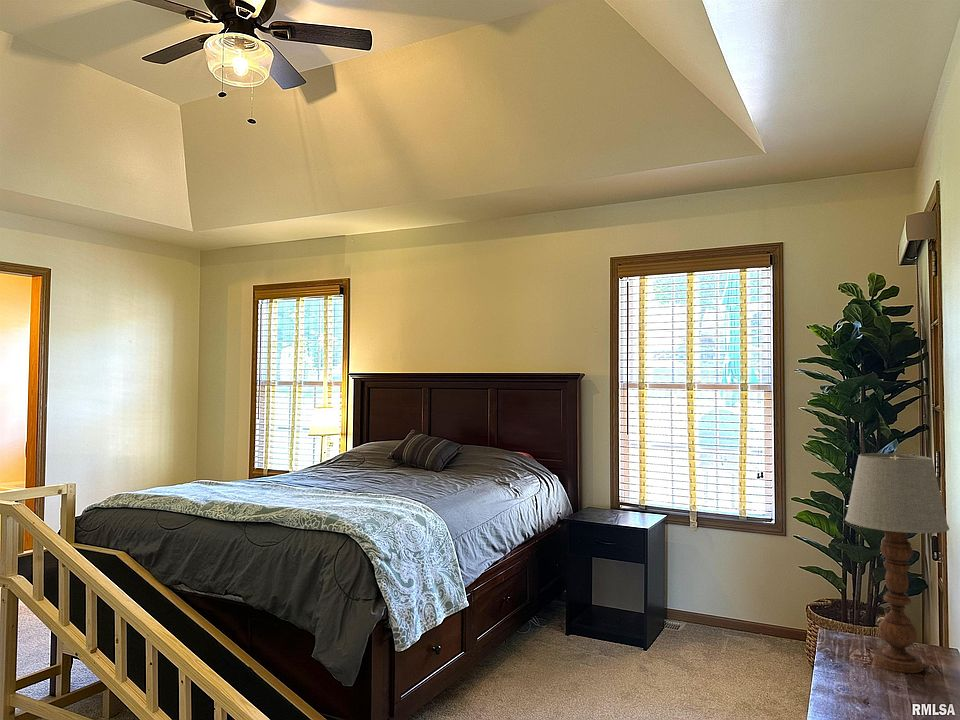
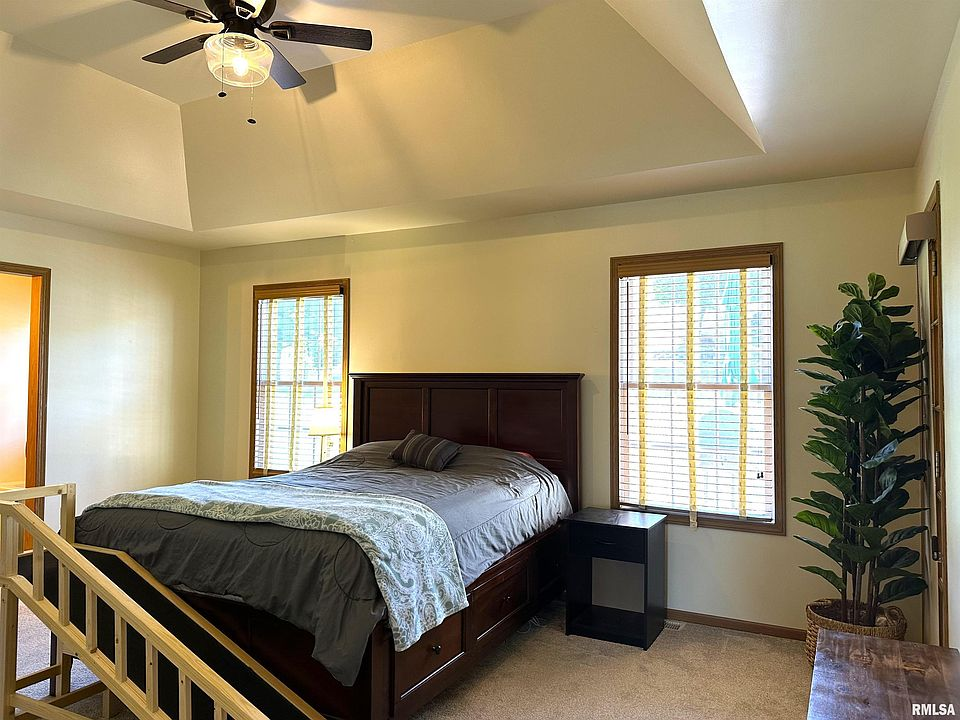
- table lamp [844,452,950,674]
